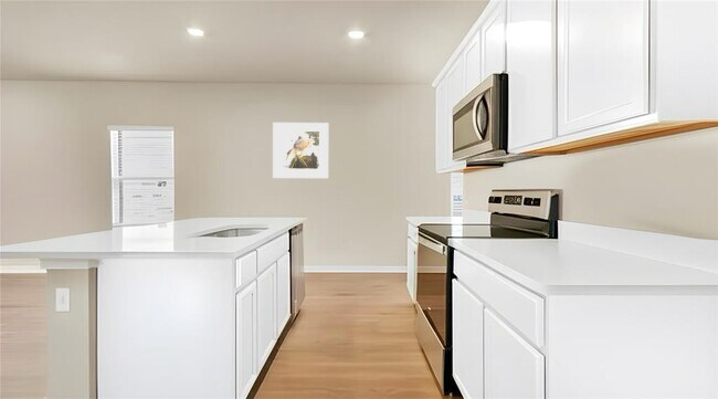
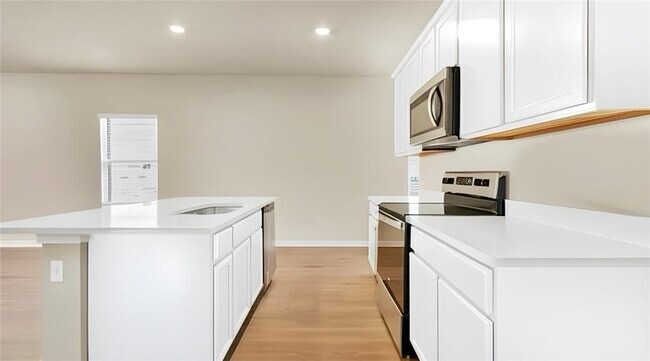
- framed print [272,122,329,179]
